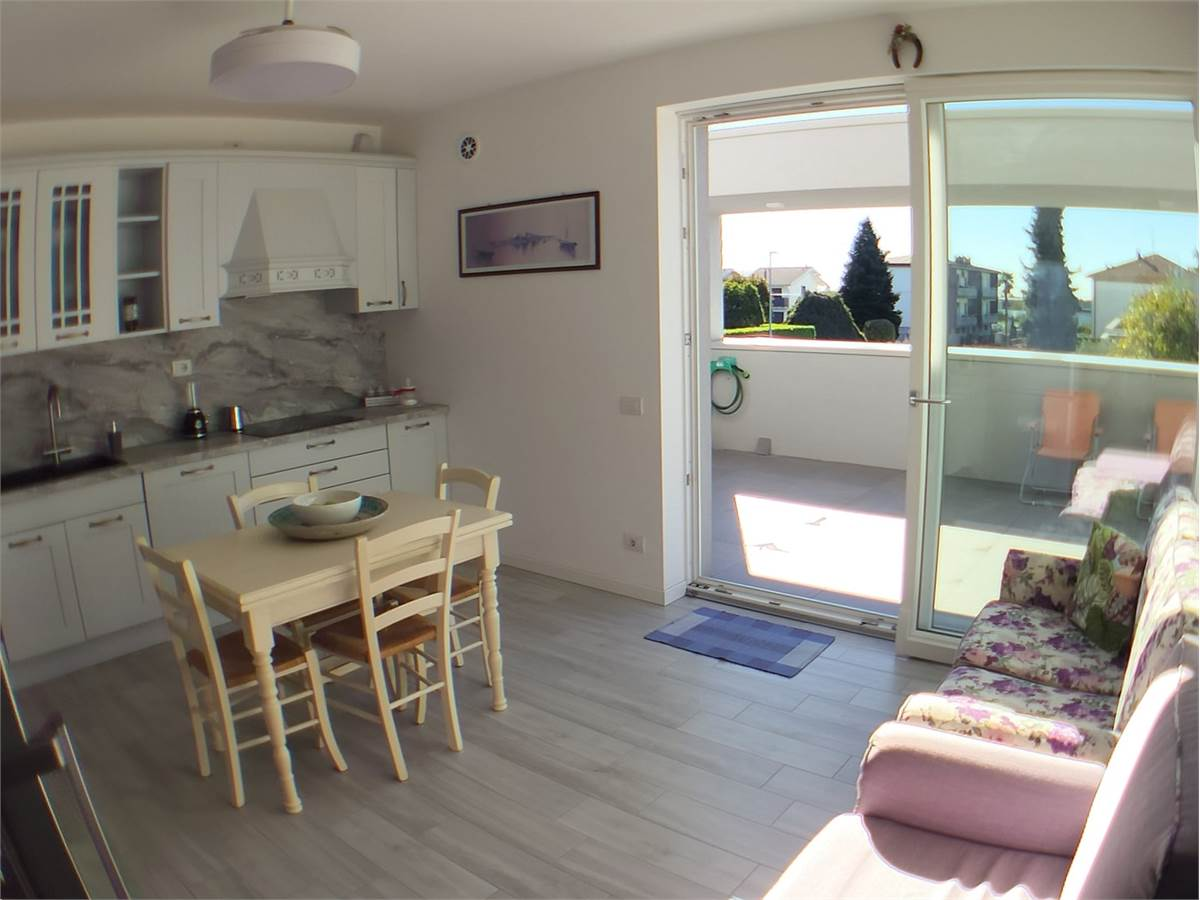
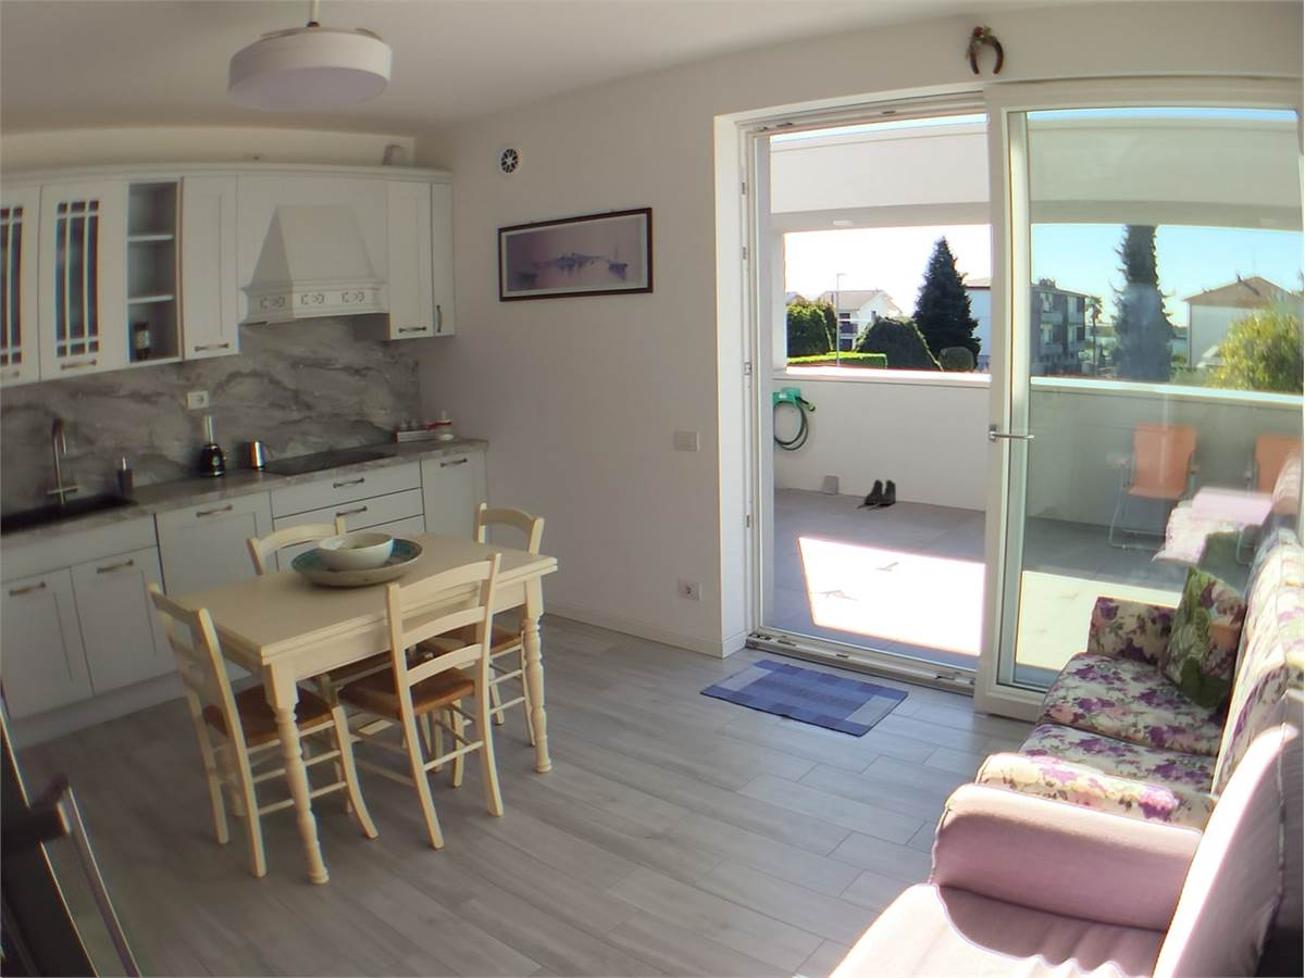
+ boots [863,478,897,505]
